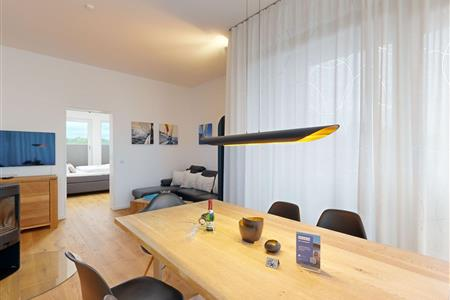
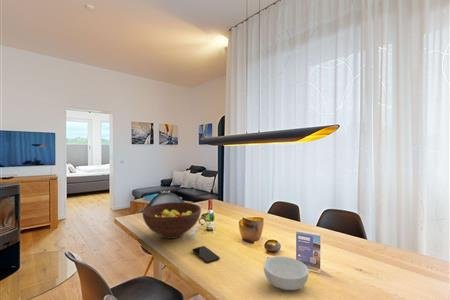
+ fruit bowl [141,201,202,240]
+ smartphone [191,245,221,264]
+ cereal bowl [263,255,309,291]
